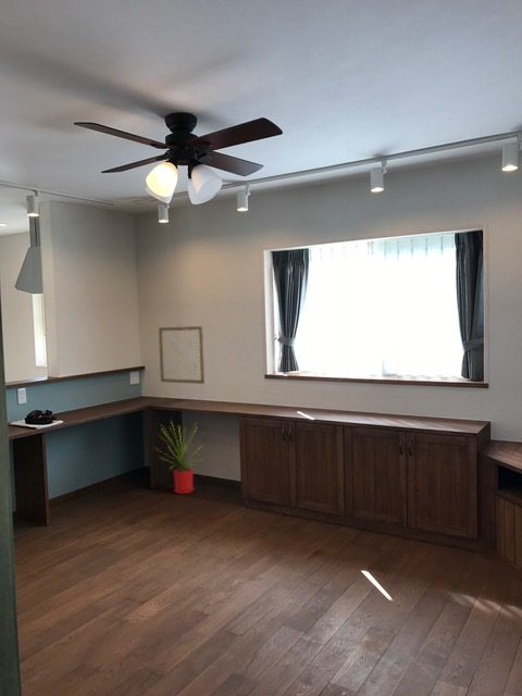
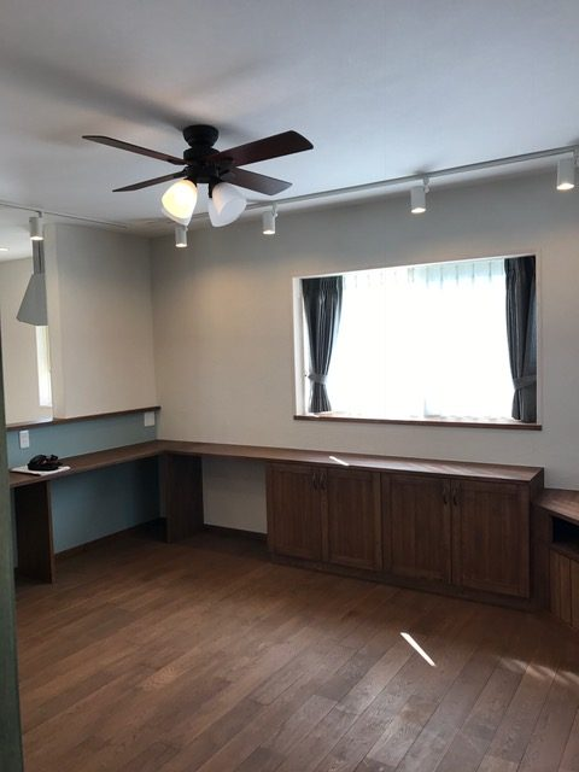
- wall art [158,324,206,385]
- house plant [154,420,208,495]
